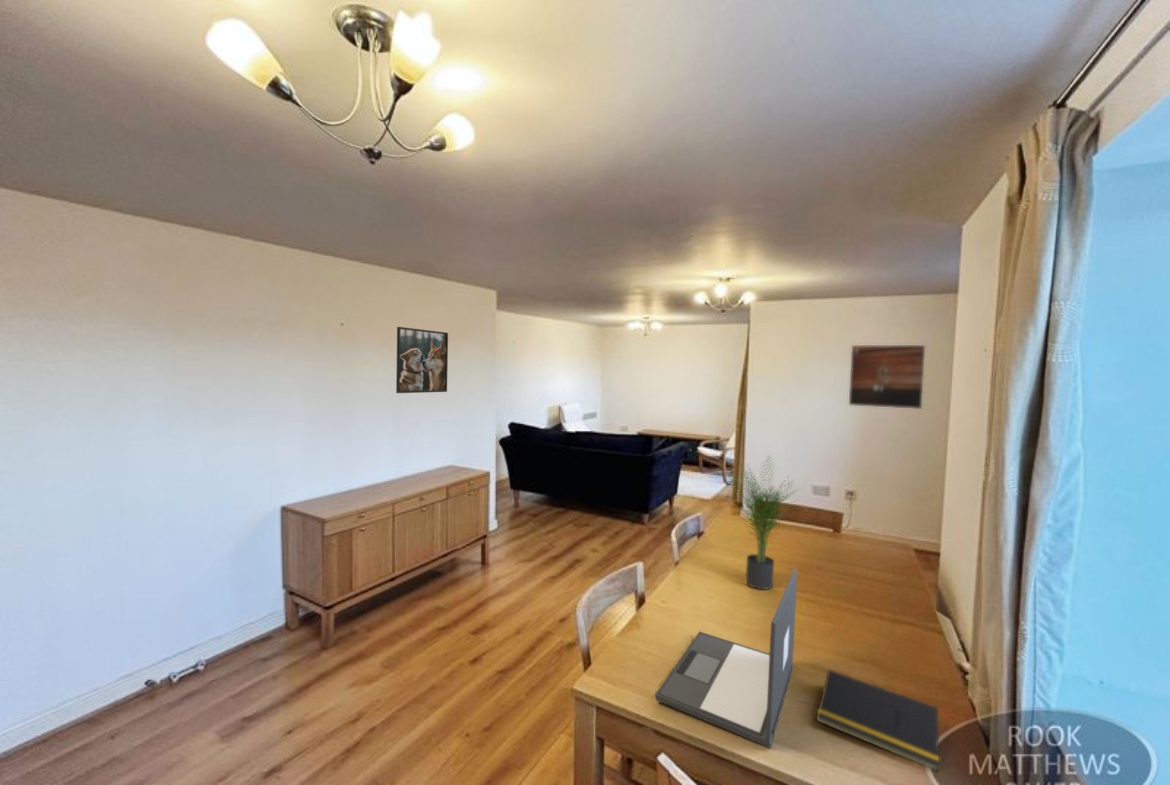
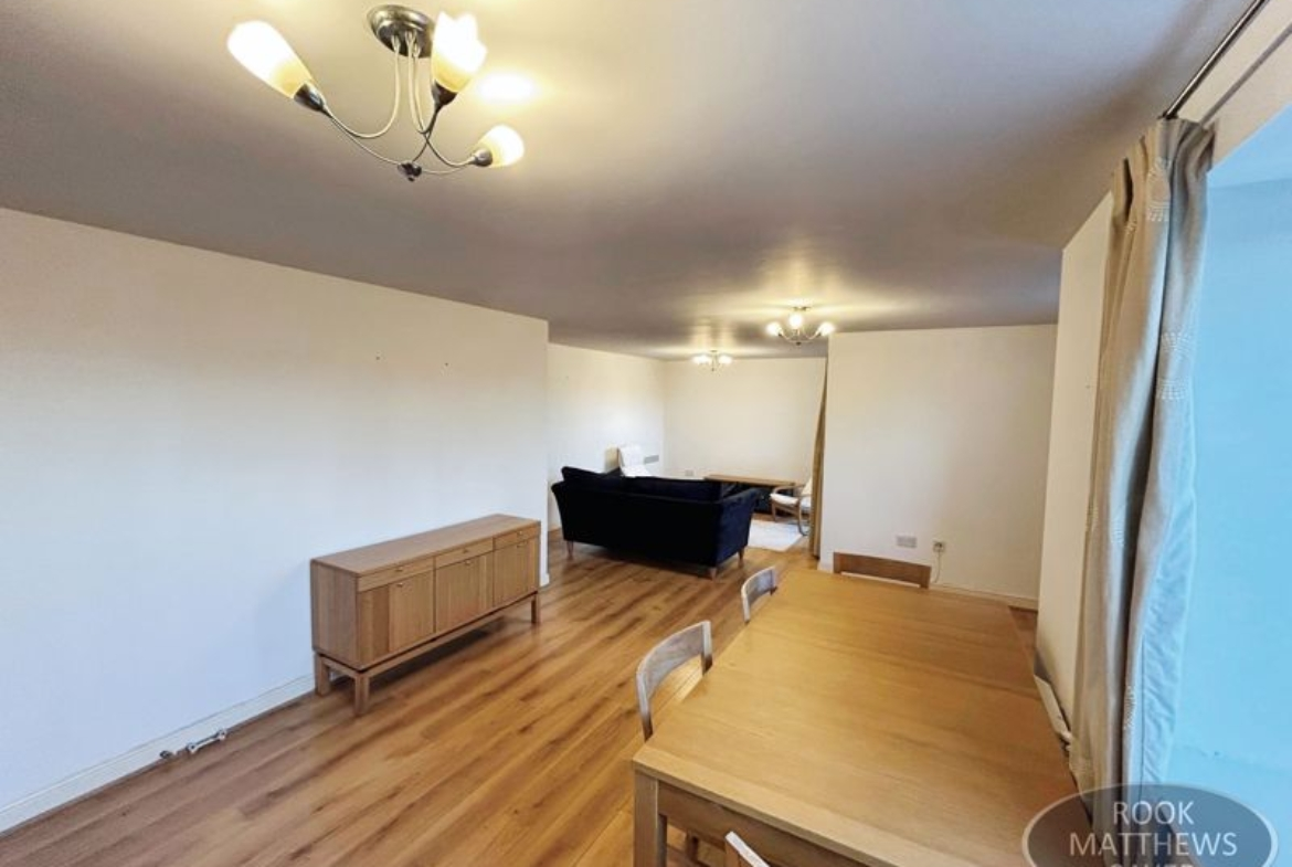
- notepad [816,668,940,772]
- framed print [848,344,926,410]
- laptop [654,568,798,749]
- potted plant [725,453,804,590]
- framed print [395,326,449,394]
